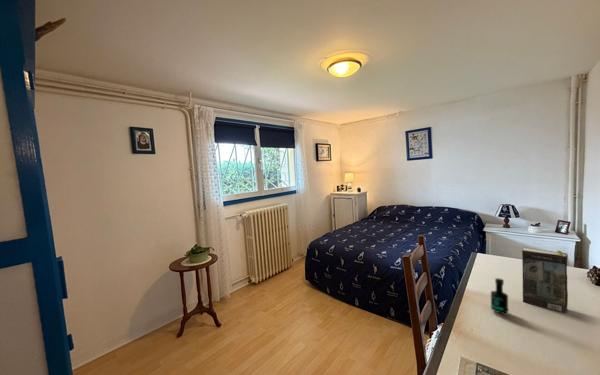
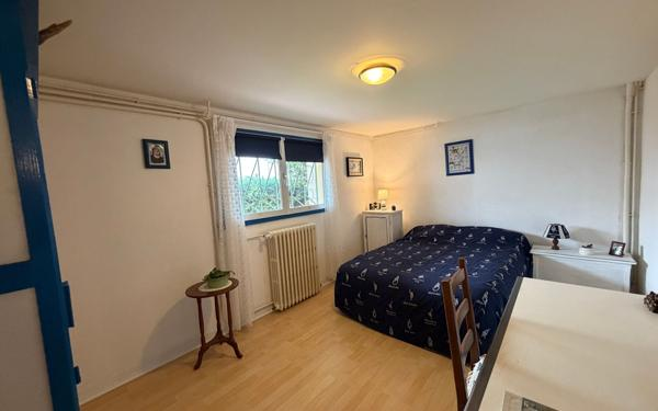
- book [521,246,569,313]
- bottle [490,277,509,315]
